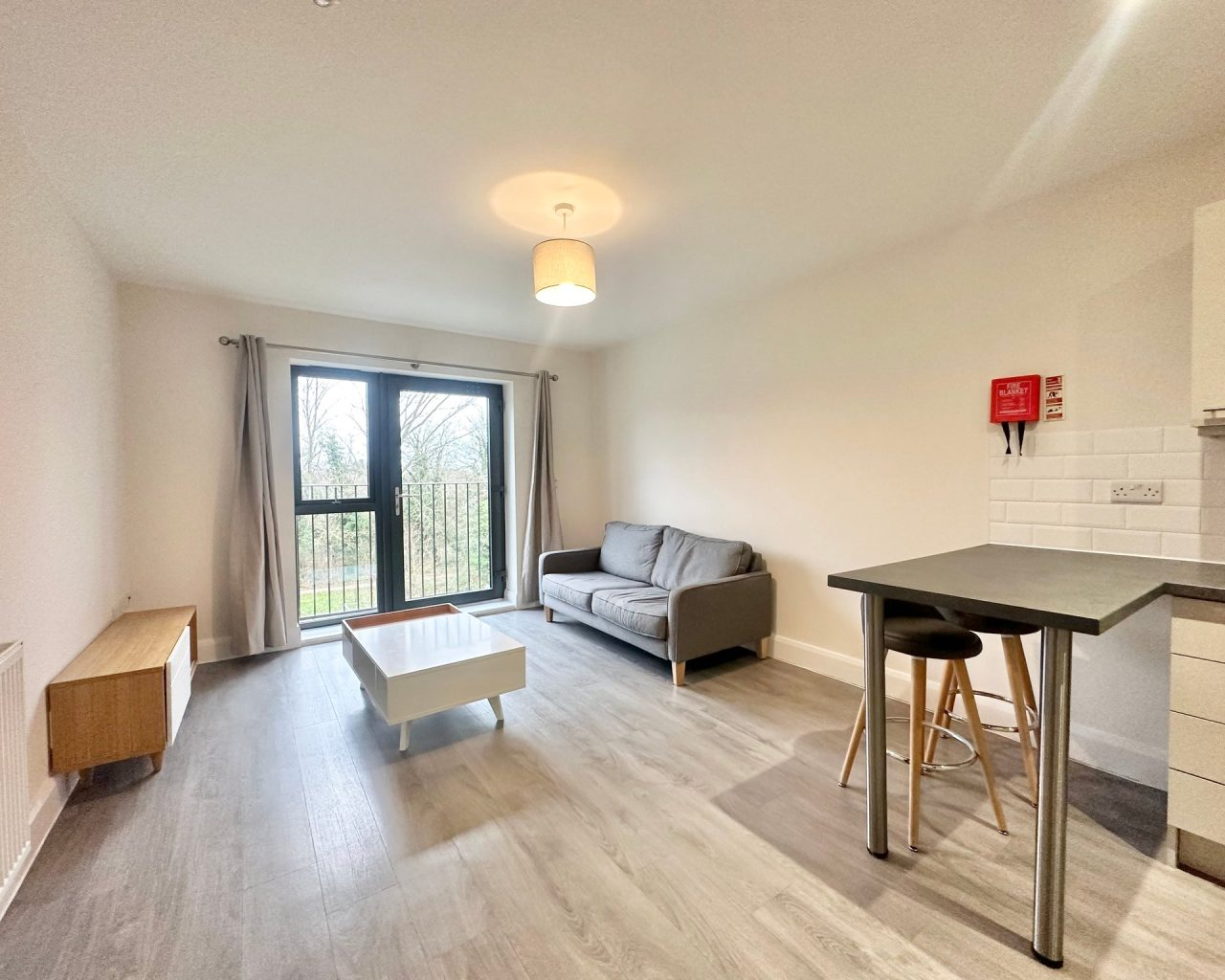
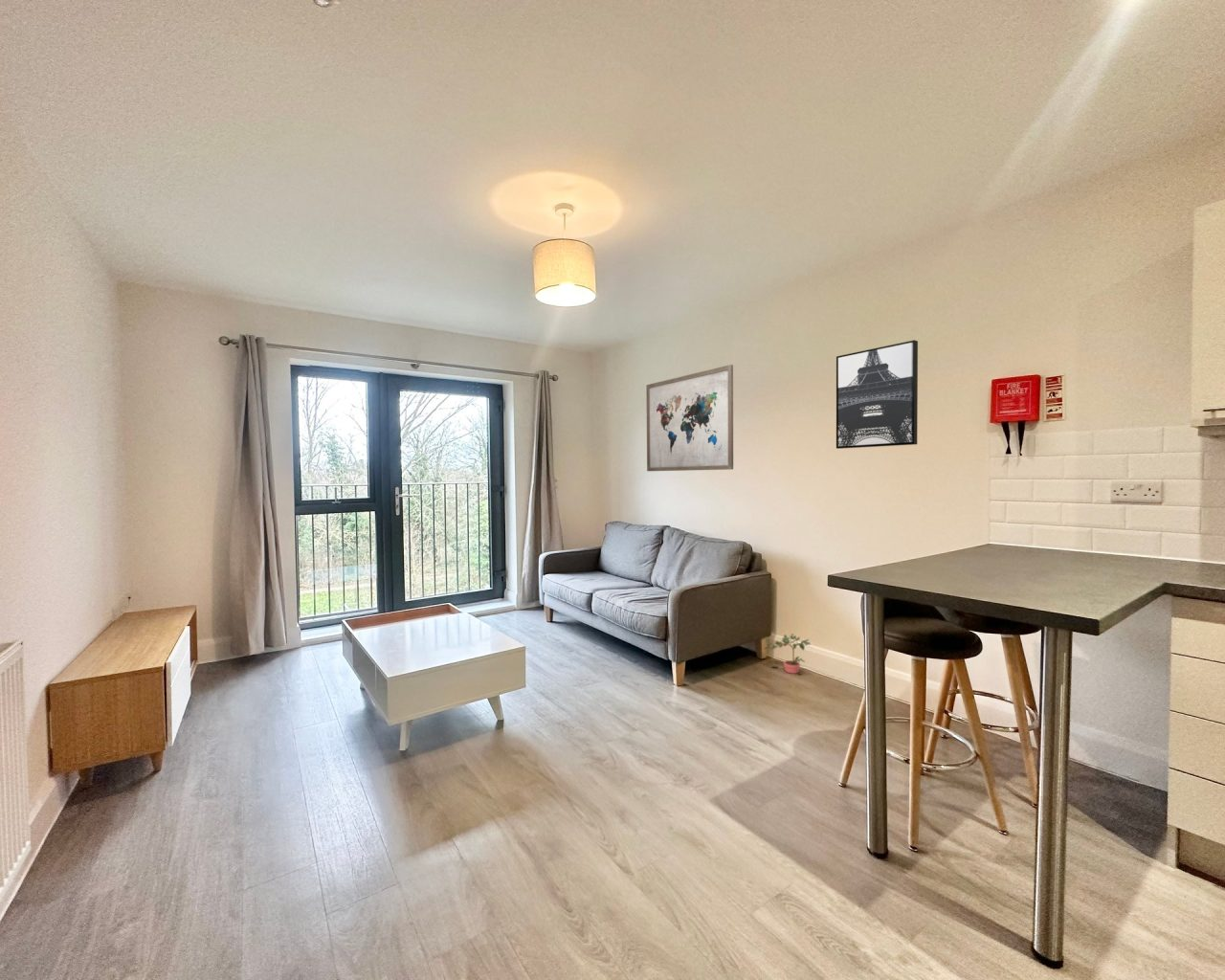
+ potted plant [763,633,812,676]
+ wall art [835,339,919,450]
+ wall art [645,364,734,472]
